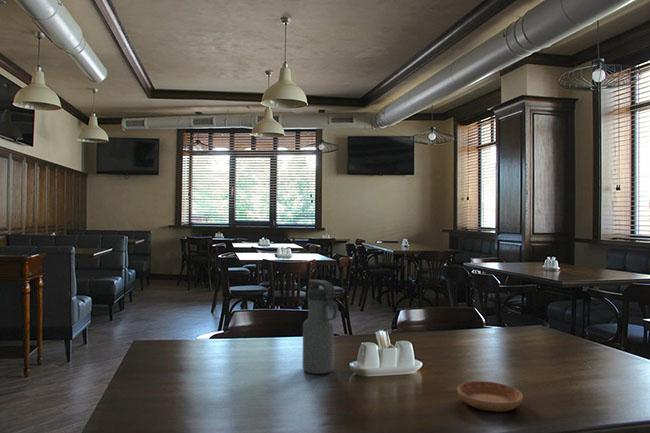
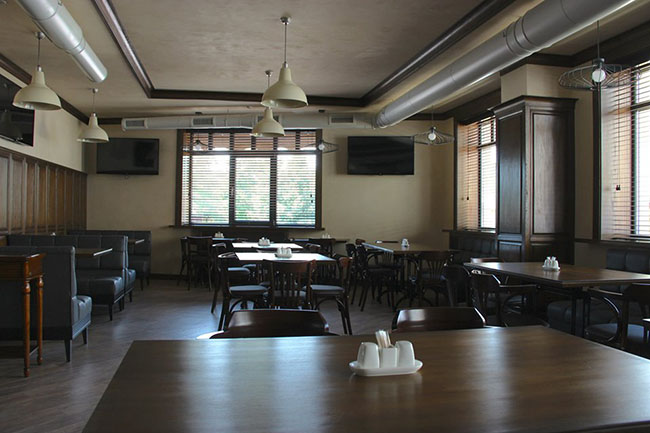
- saucer [457,380,524,413]
- water bottle [302,279,338,375]
